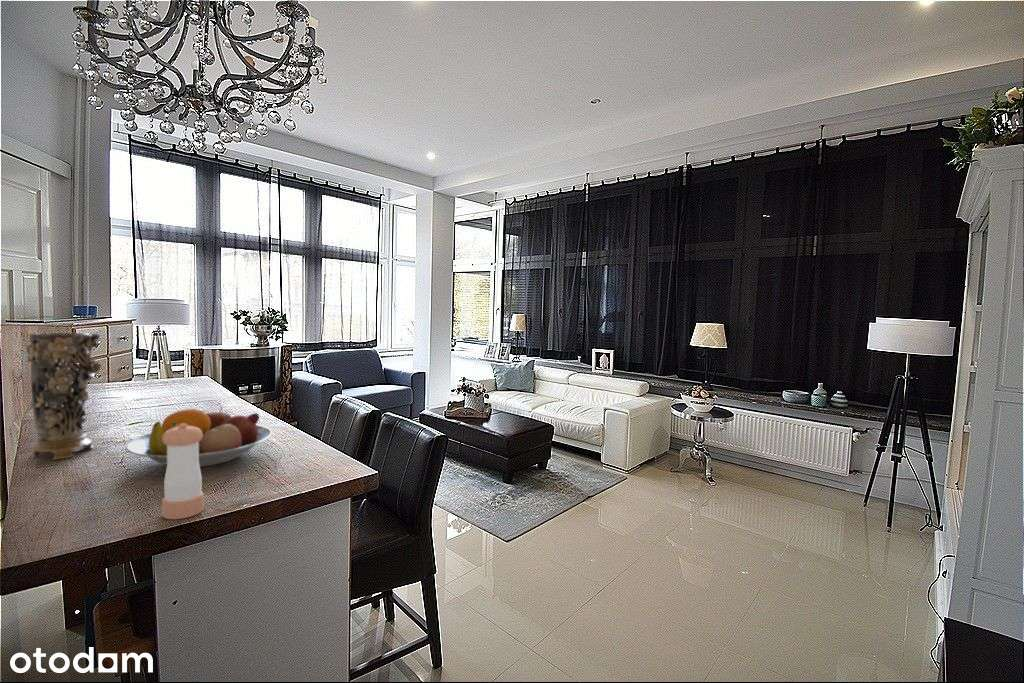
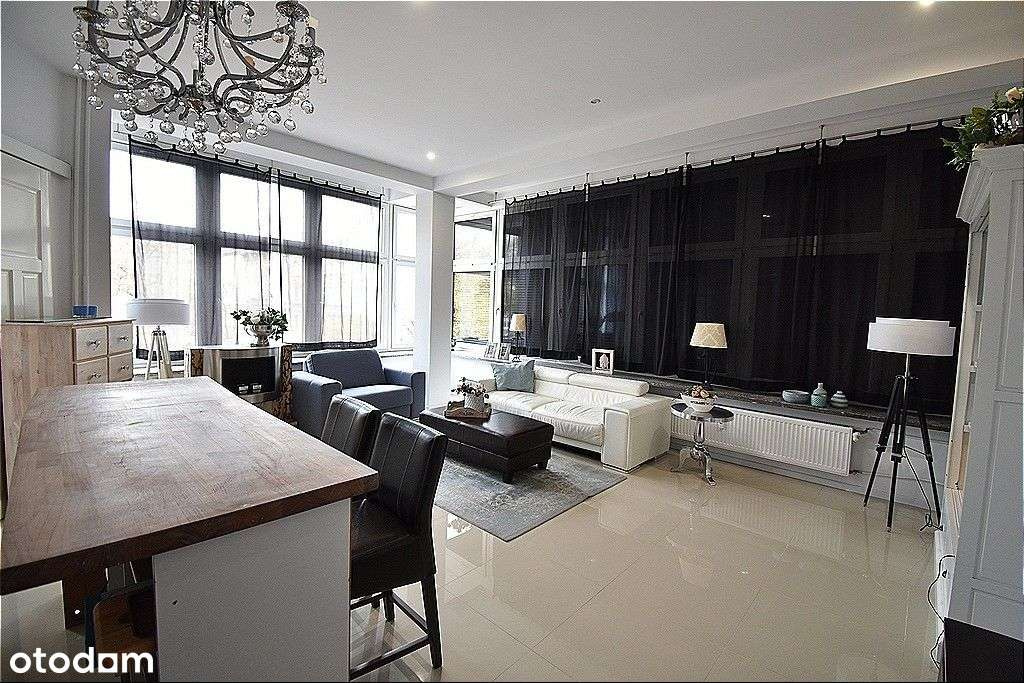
- decorative vase [25,332,103,461]
- pepper shaker [161,423,205,520]
- fruit bowl [124,406,274,468]
